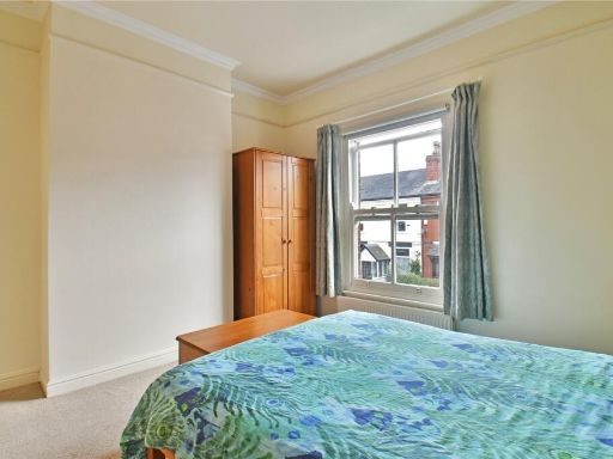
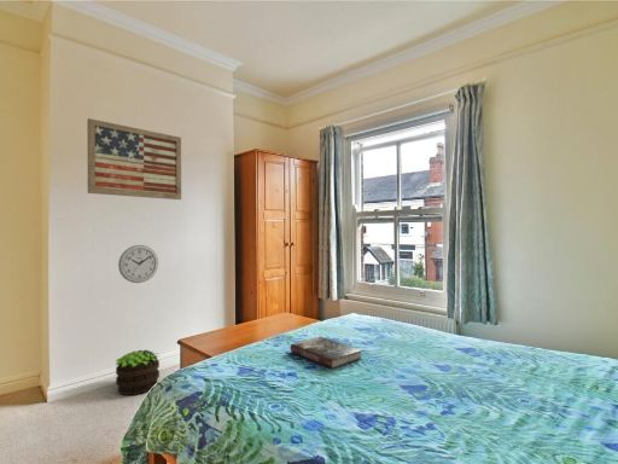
+ wall art [86,117,182,201]
+ potted plant [115,349,161,396]
+ wall clock [117,244,159,284]
+ book [290,336,363,370]
